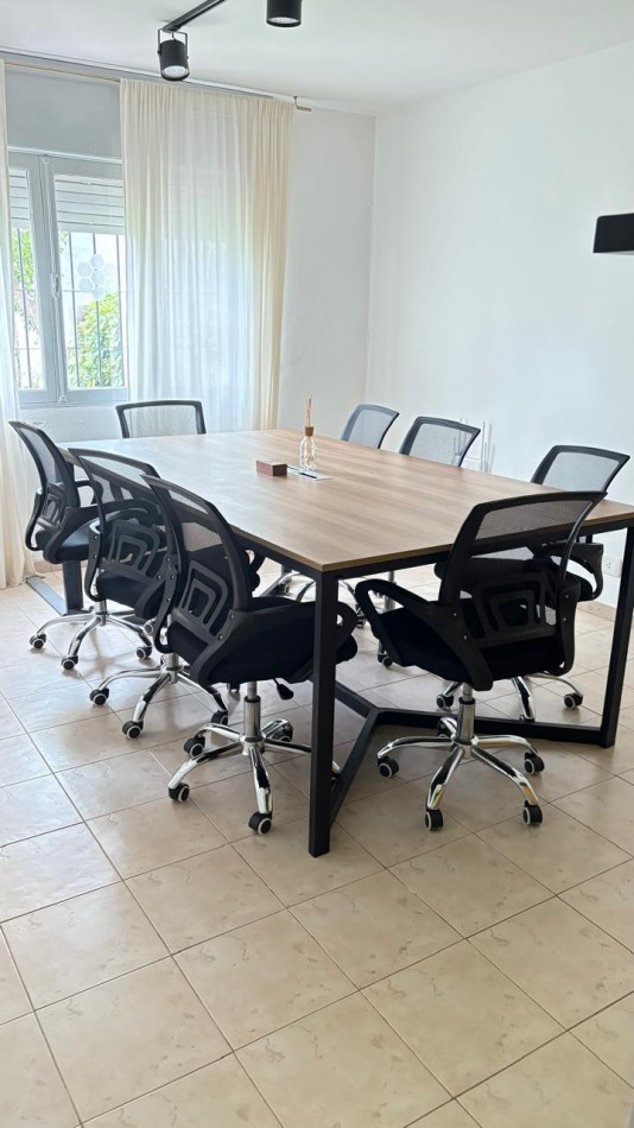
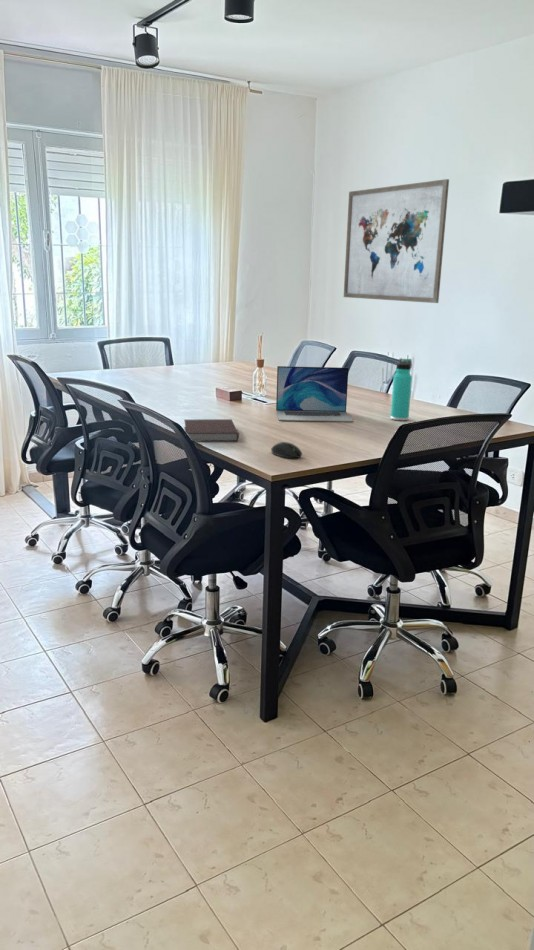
+ notebook [183,418,240,442]
+ computer mouse [270,441,303,459]
+ wall art [343,178,450,304]
+ thermos bottle [390,357,413,422]
+ laptop [275,365,354,423]
